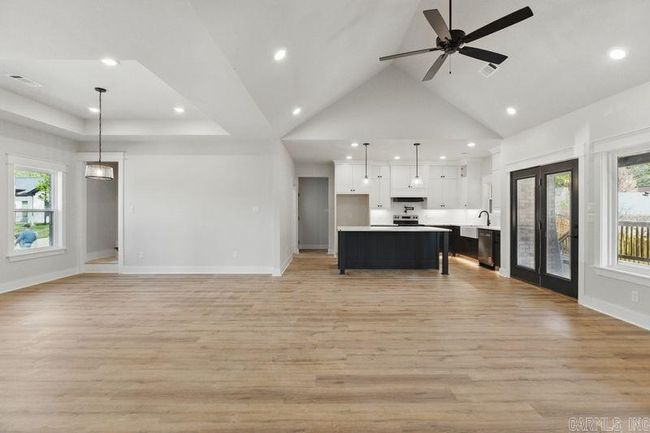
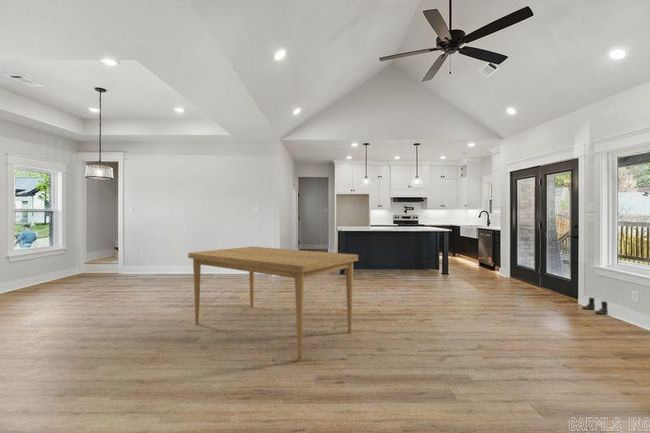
+ dining table [187,246,359,361]
+ boots [581,297,609,315]
